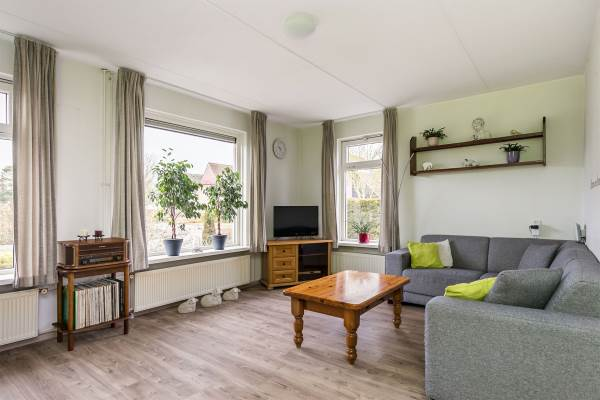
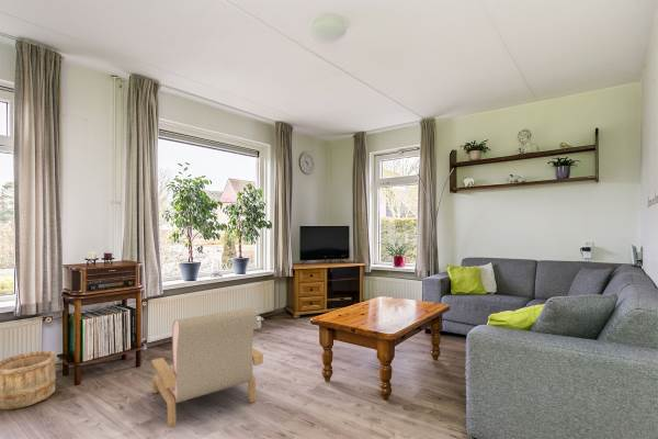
+ wooden bucket [0,350,58,410]
+ armchair [150,306,264,429]
